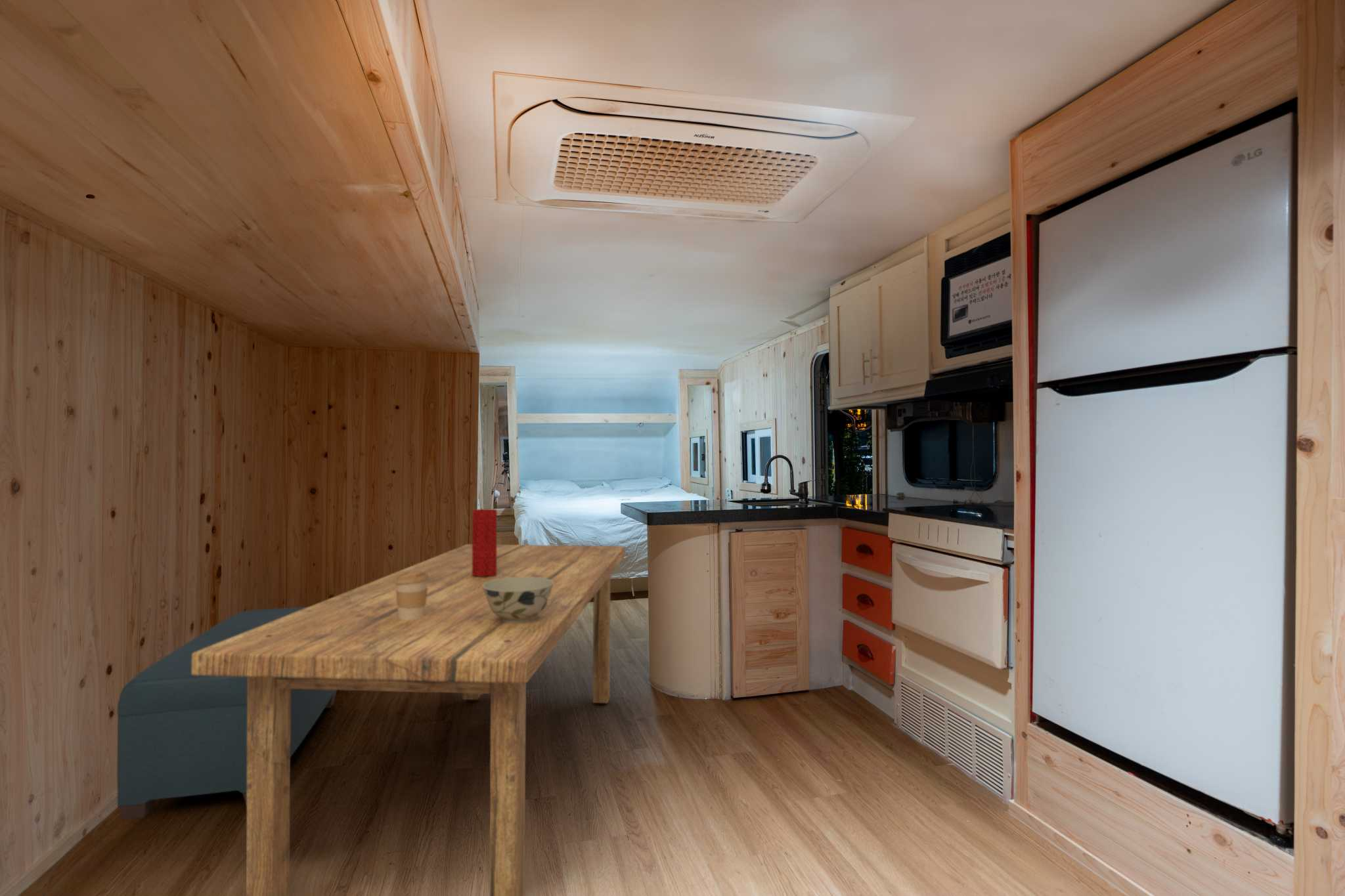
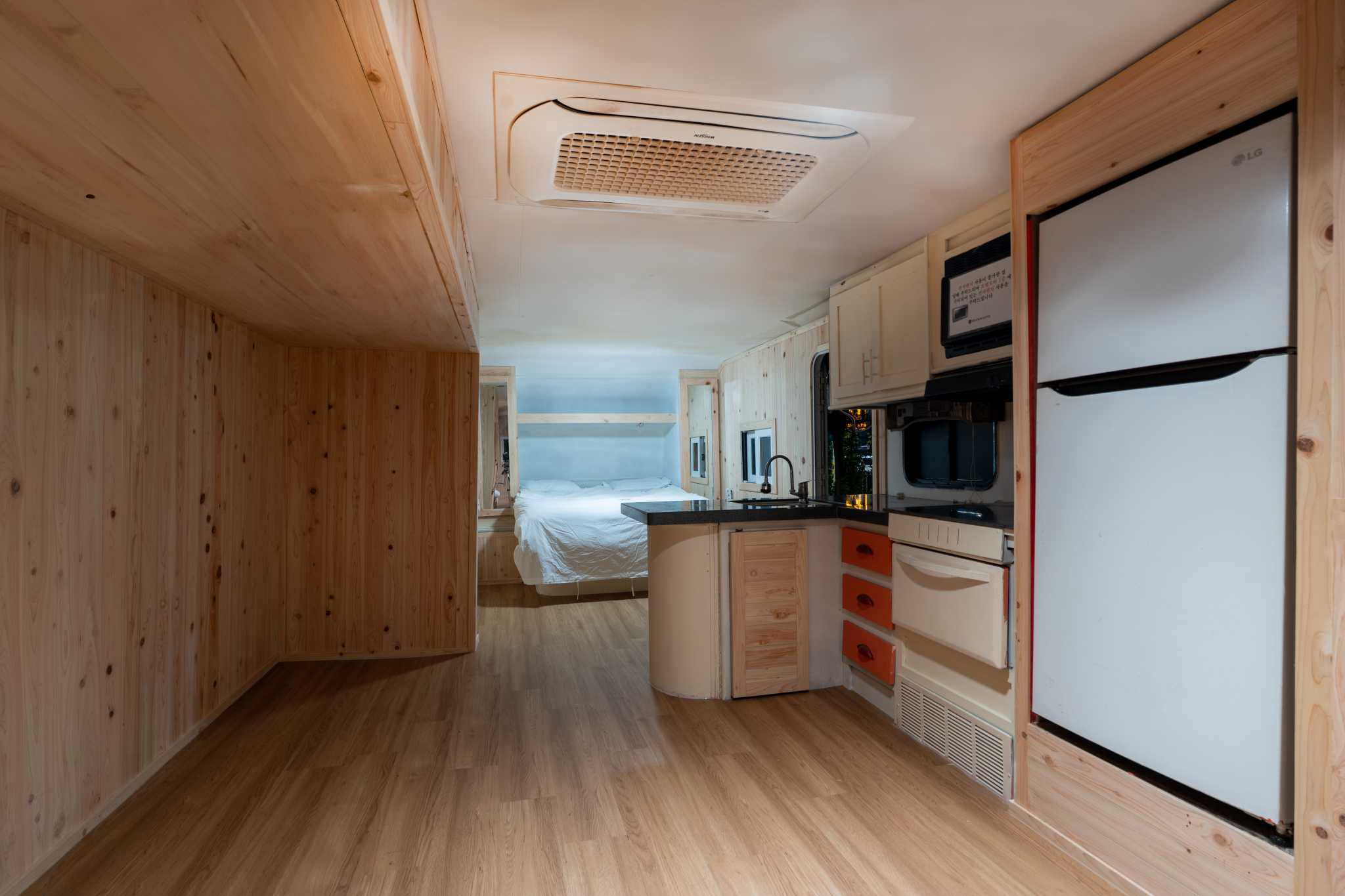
- vase [472,509,498,576]
- dining table [192,544,625,896]
- bowl [482,577,554,623]
- bench [116,606,338,821]
- coffee cup [394,570,429,620]
